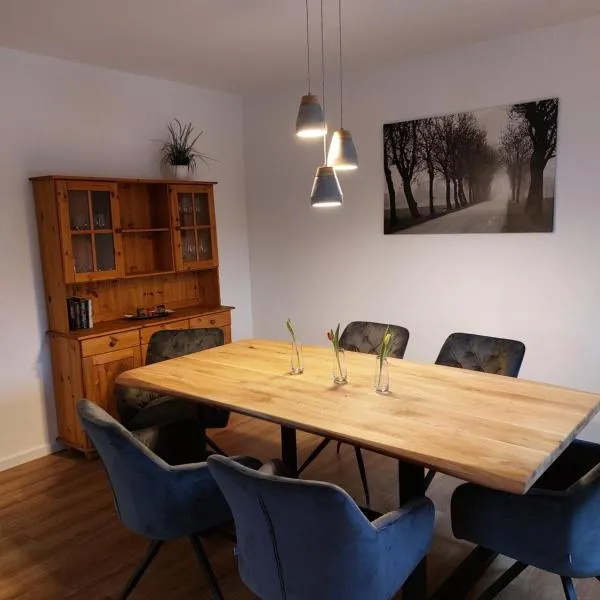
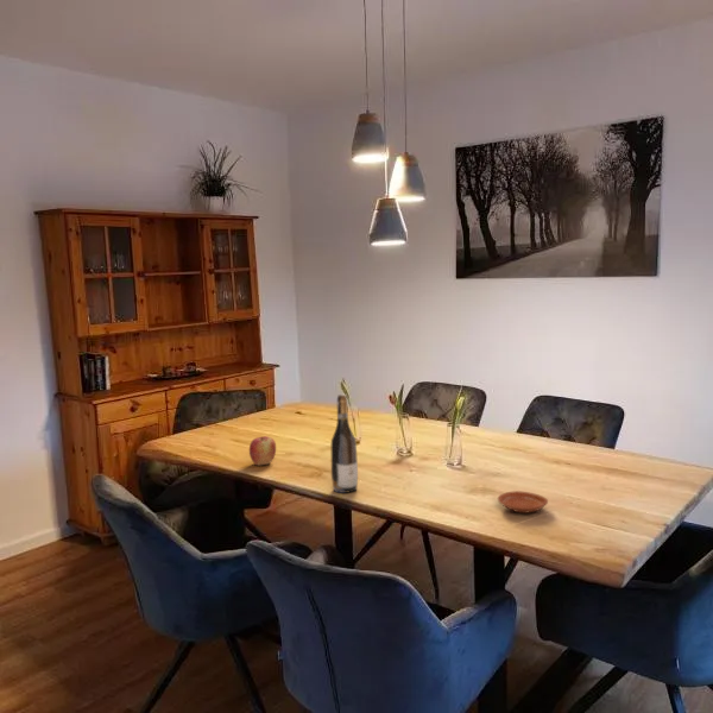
+ apple [248,435,277,467]
+ plate [497,490,549,515]
+ wine bottle [330,393,359,494]
